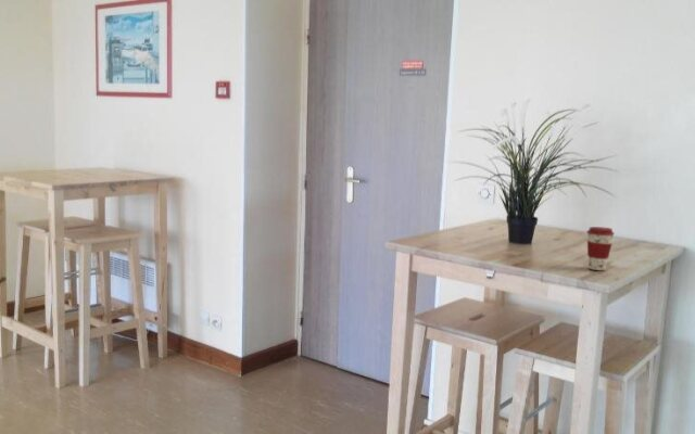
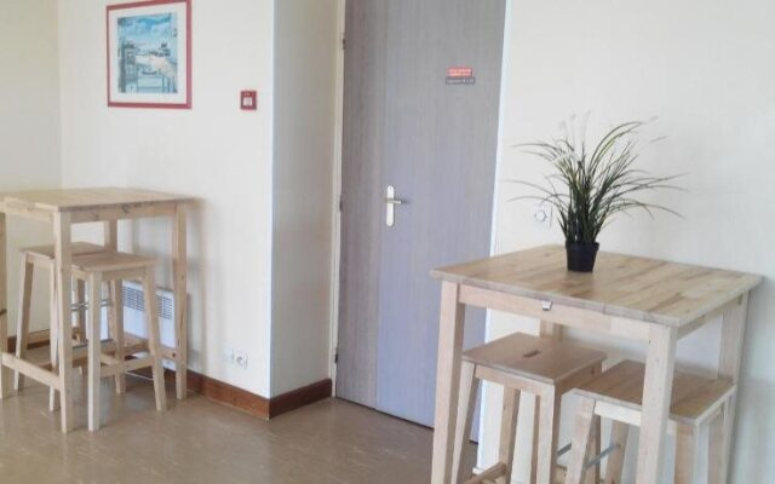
- coffee cup [586,226,616,271]
